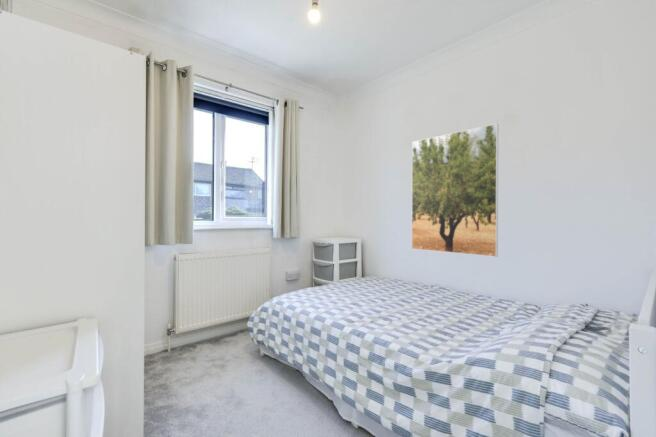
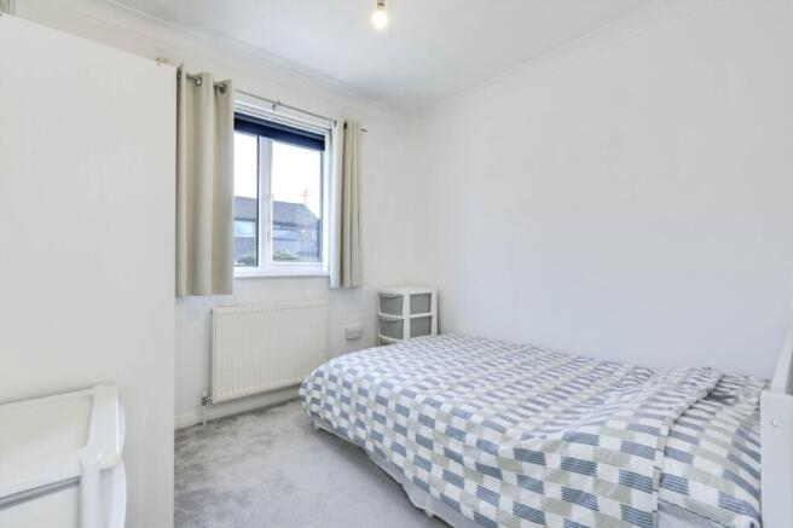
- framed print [411,123,499,258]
